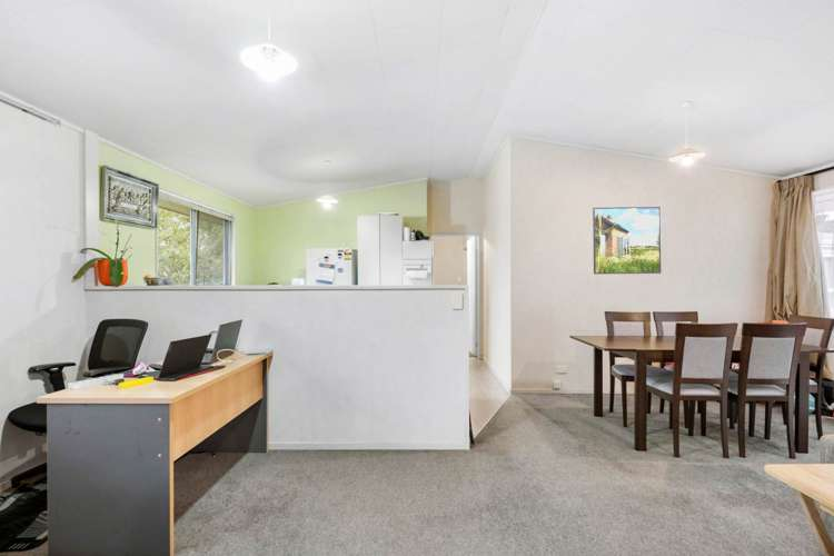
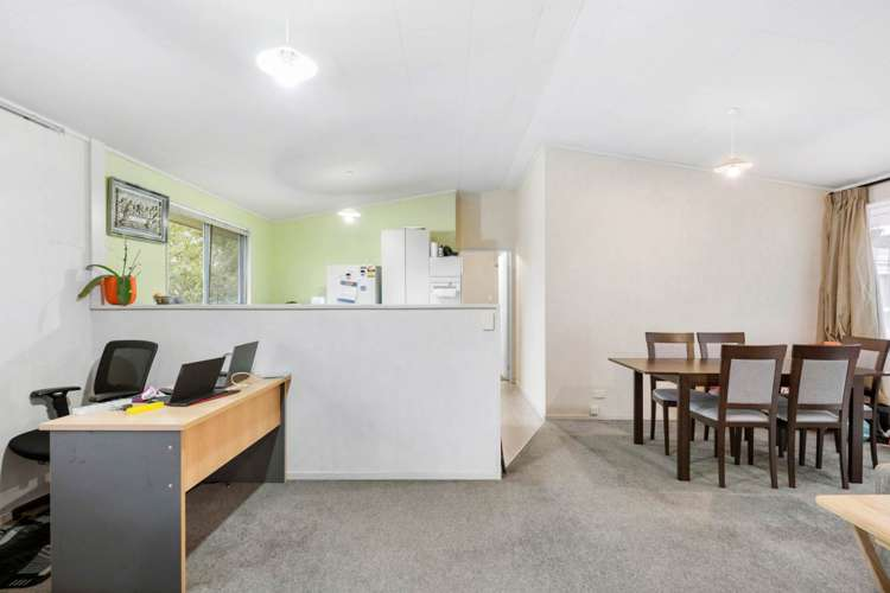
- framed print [592,206,663,275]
